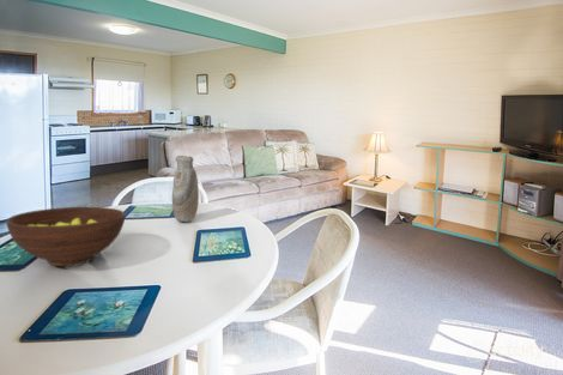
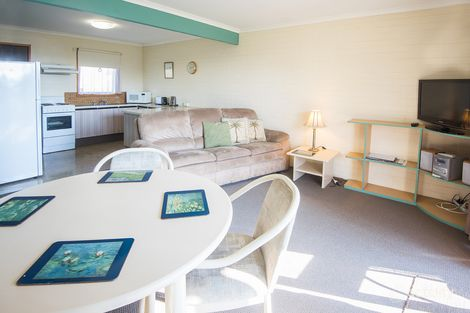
- vase [171,155,200,223]
- fruit bowl [6,206,126,267]
